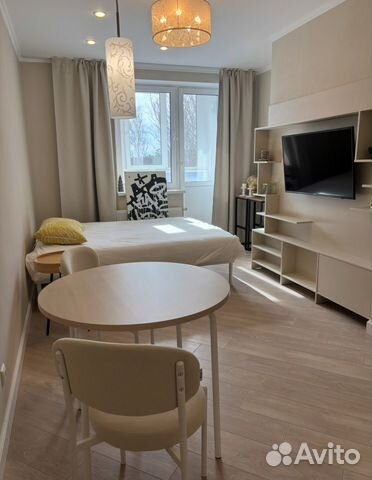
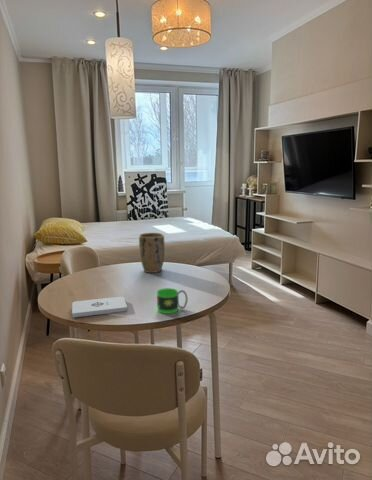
+ plant pot [138,232,165,274]
+ notepad [71,296,128,319]
+ mug [156,287,188,315]
